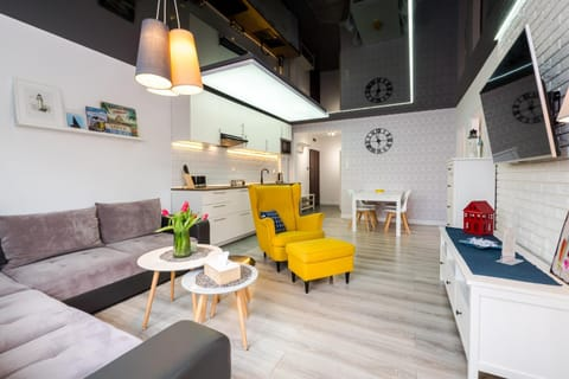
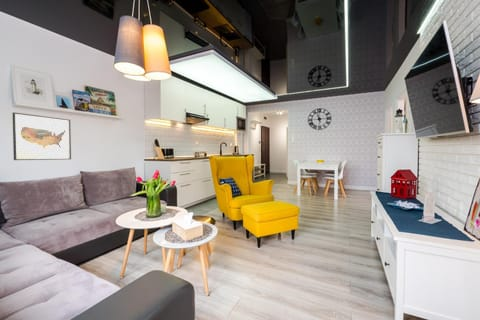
+ wall art [12,111,72,161]
